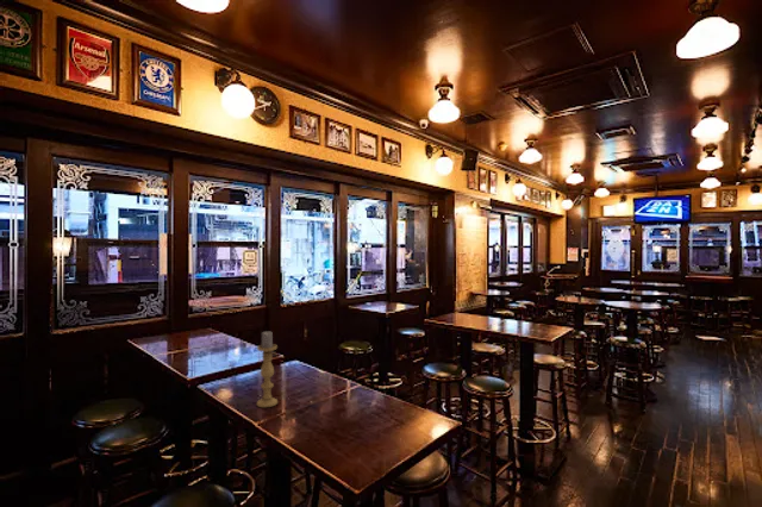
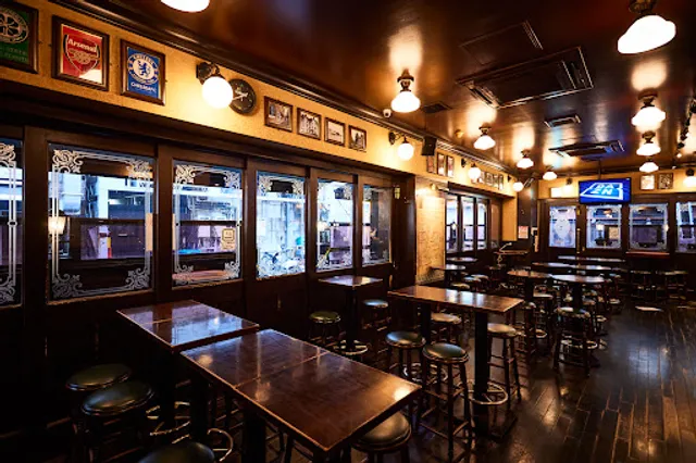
- candle holder [256,330,279,408]
